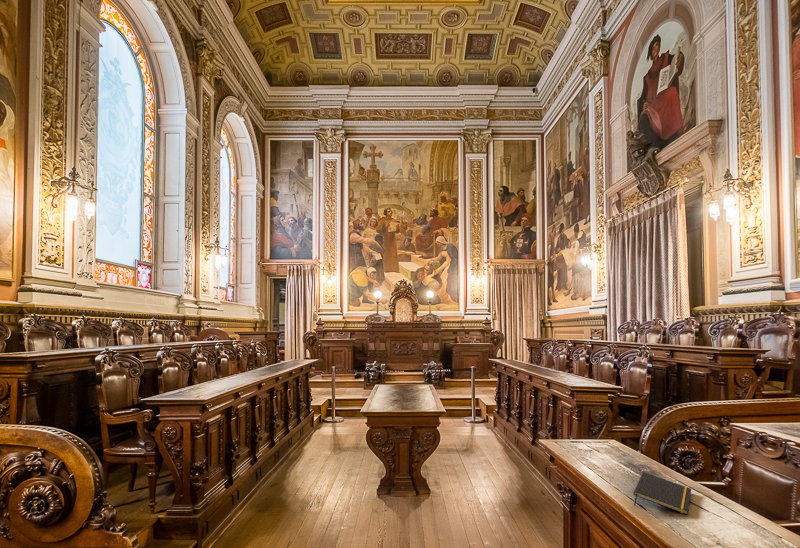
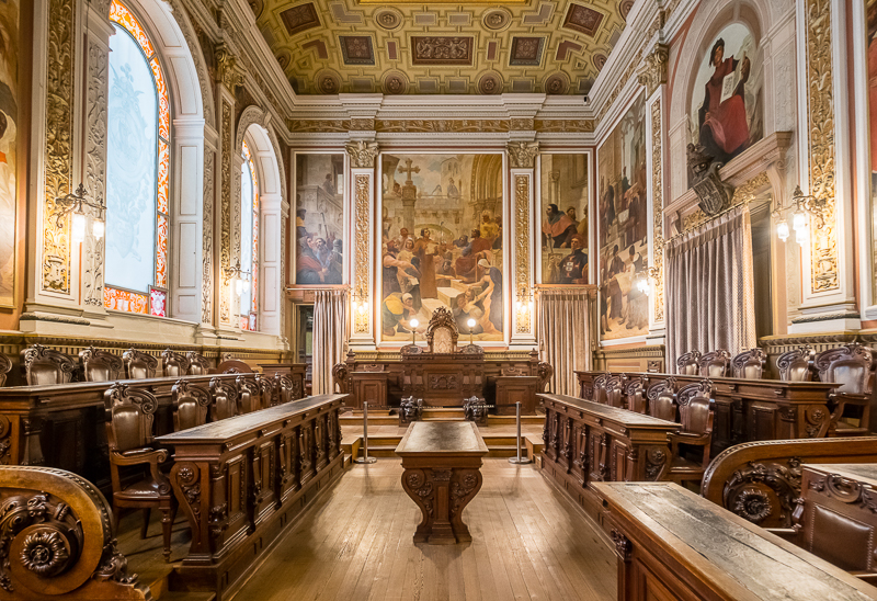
- notepad [633,471,692,516]
